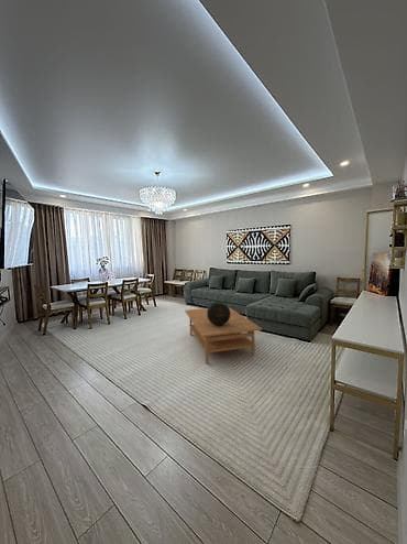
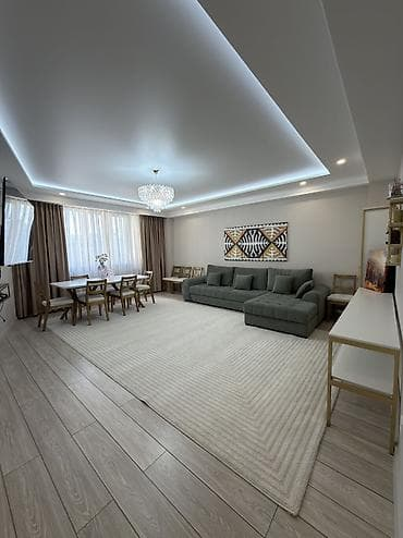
- decorative globe [207,301,230,326]
- coffee table [184,306,263,365]
